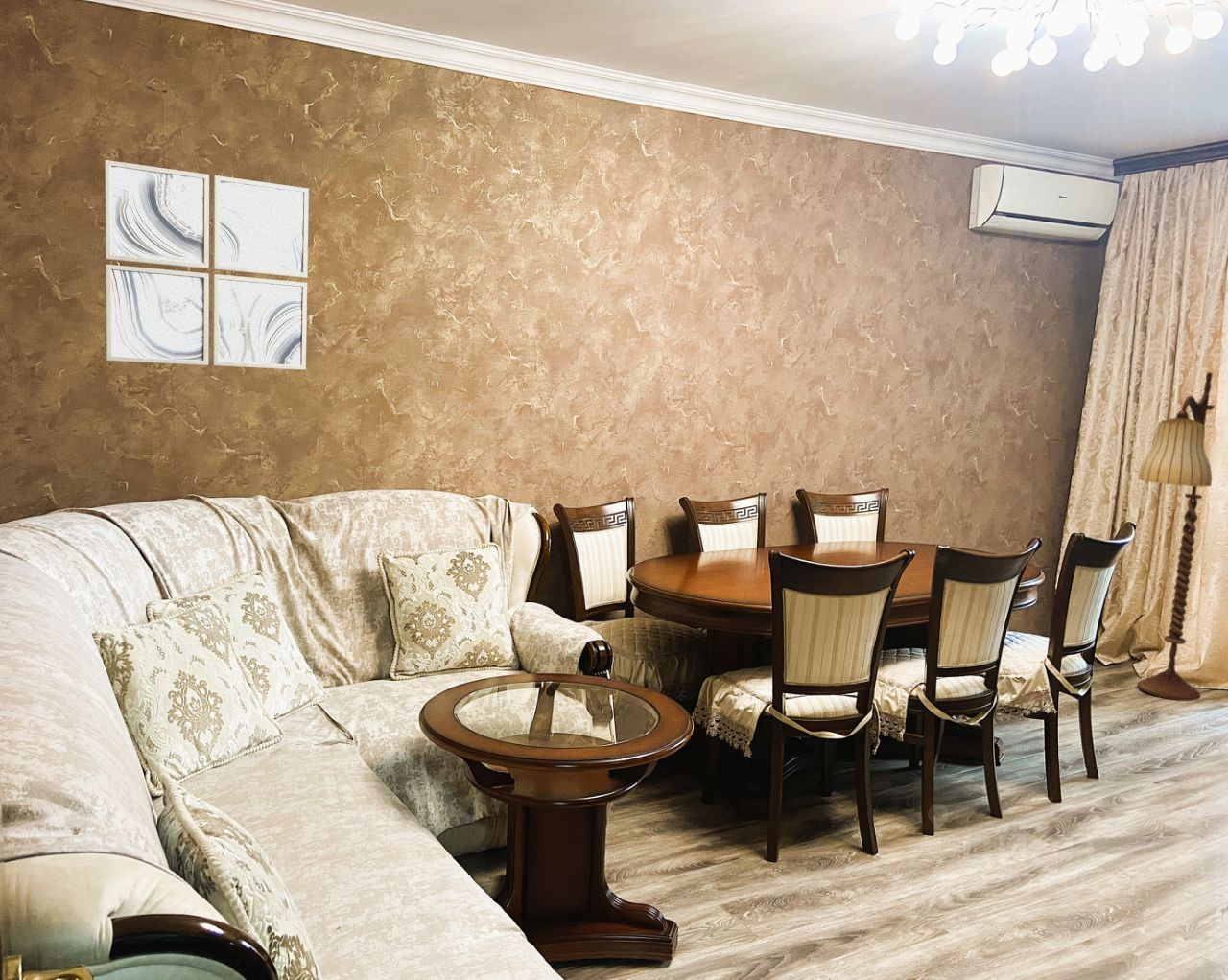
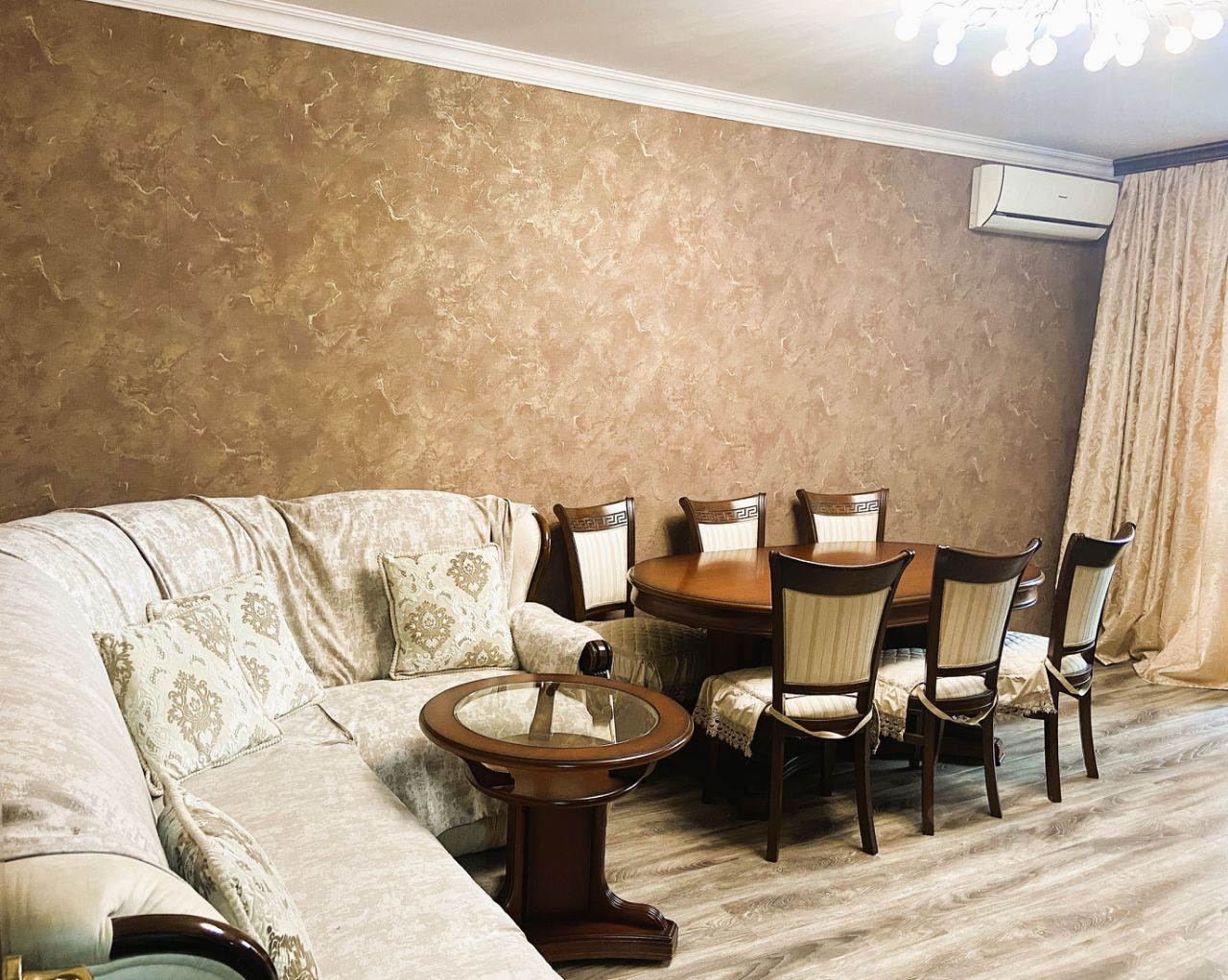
- floor lamp [1136,371,1216,702]
- wall art [104,159,310,371]
